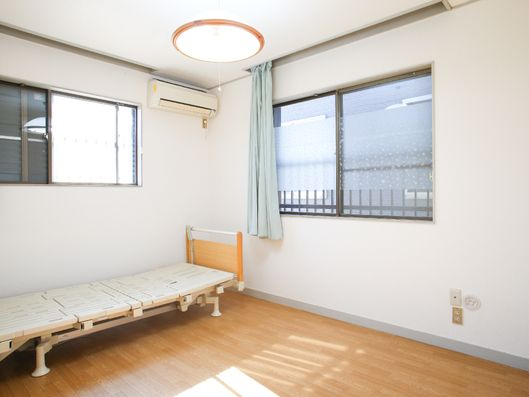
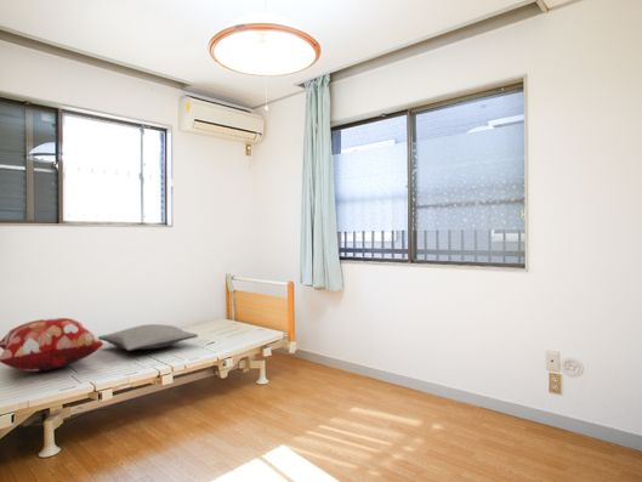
+ decorative pillow [0,317,104,373]
+ pillow [97,323,199,352]
